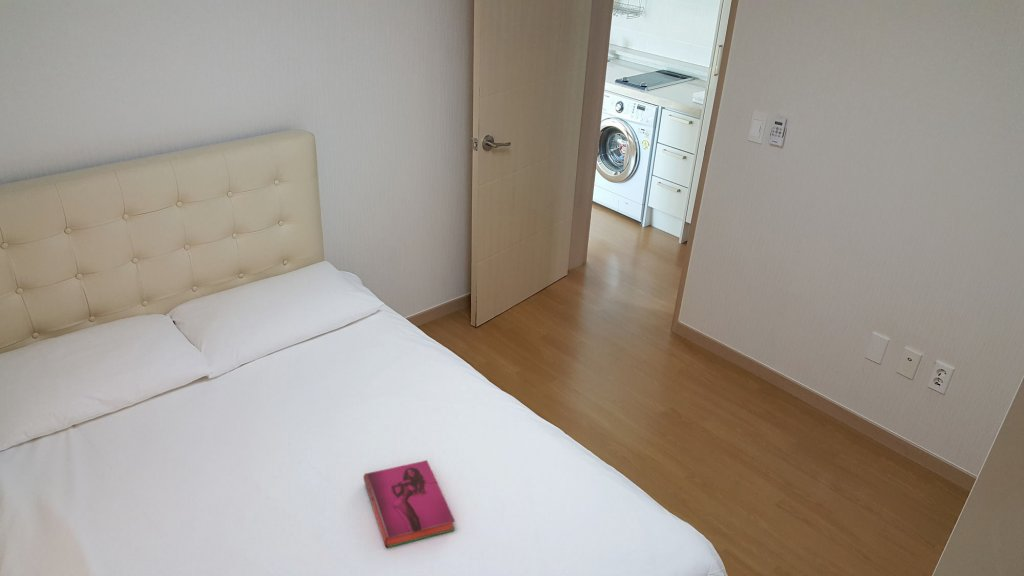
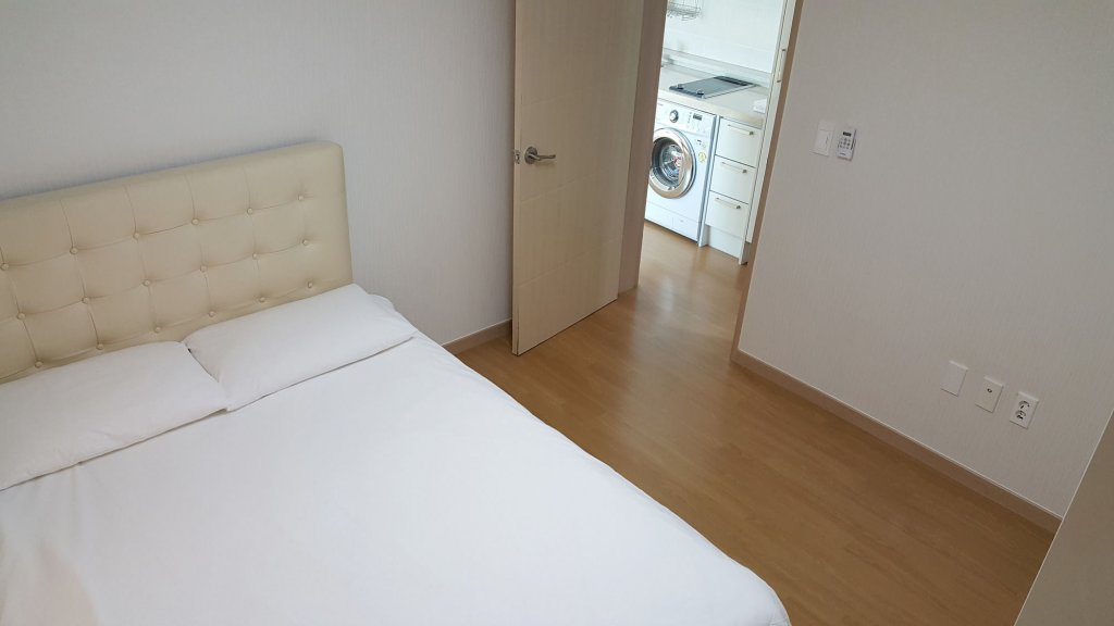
- hardback book [363,459,456,549]
